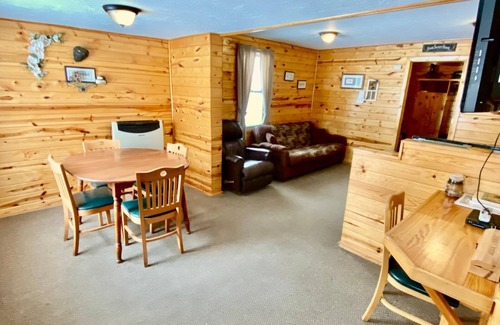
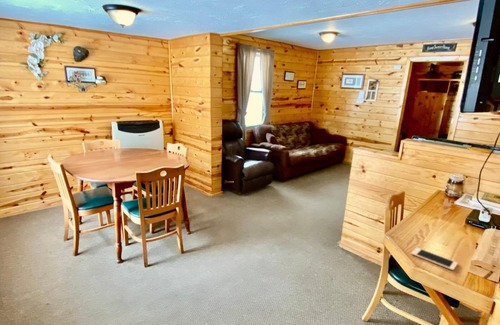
+ cell phone [410,247,459,271]
